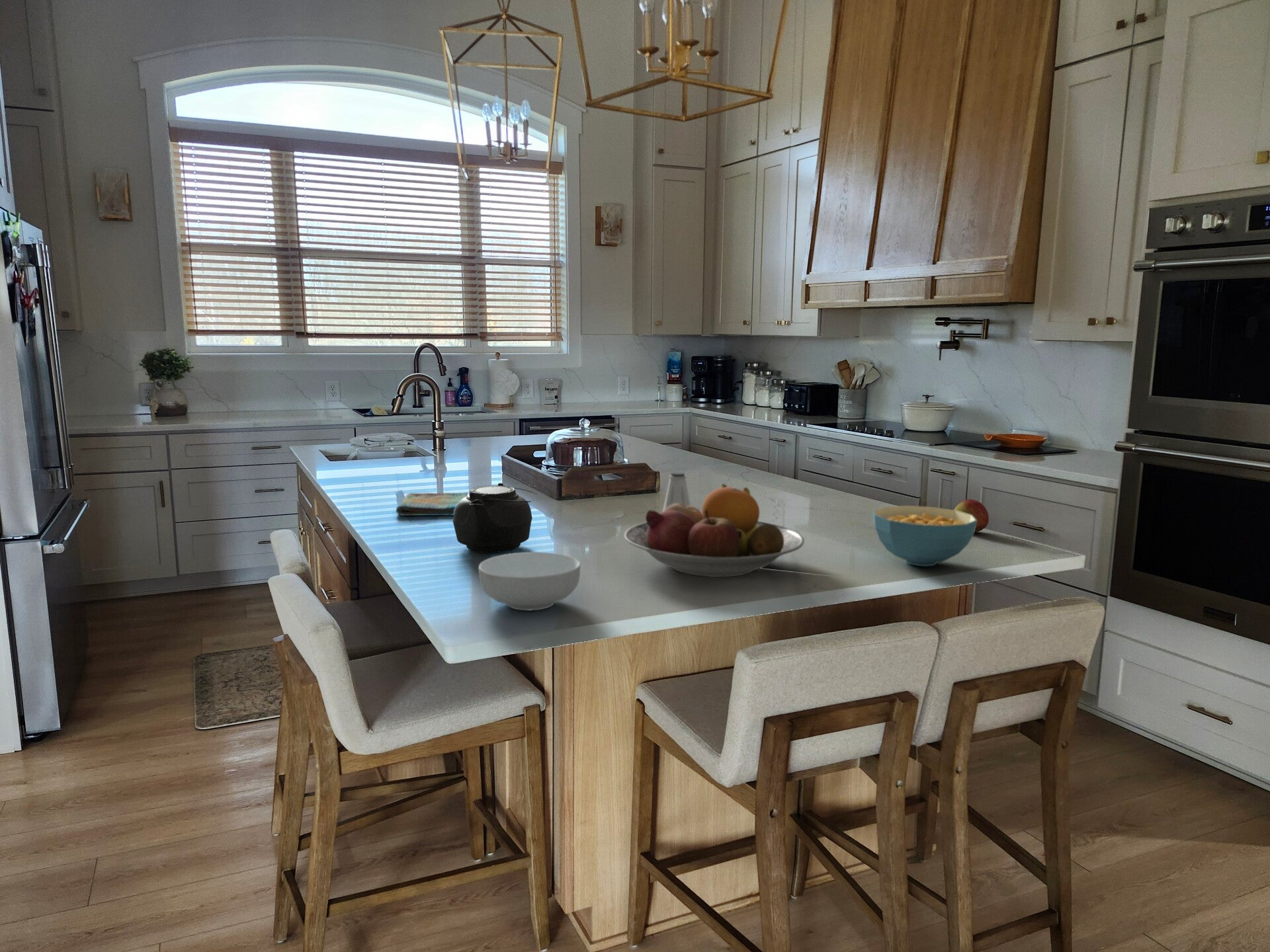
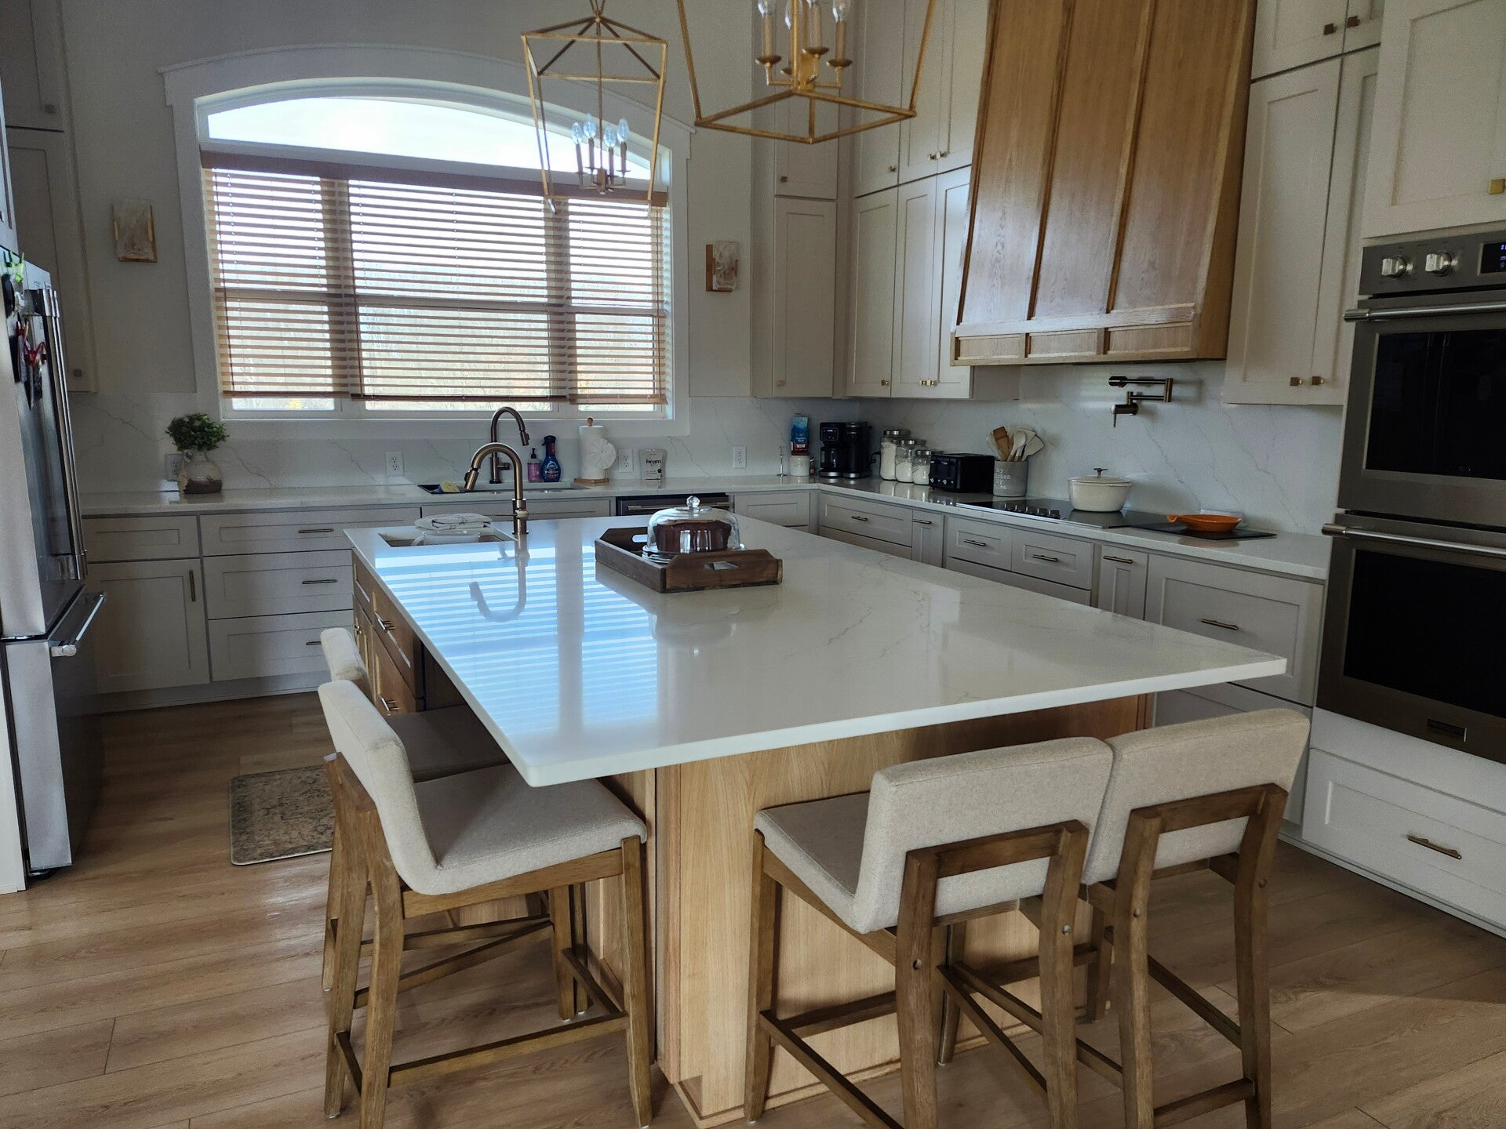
- apple [953,498,990,533]
- saltshaker [662,471,691,512]
- cereal bowl [478,551,581,612]
- fruit bowl [624,483,805,578]
- dish towel [396,491,468,516]
- teapot [452,483,538,553]
- cereal bowl [872,505,977,567]
